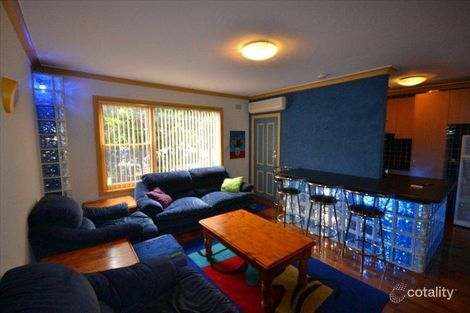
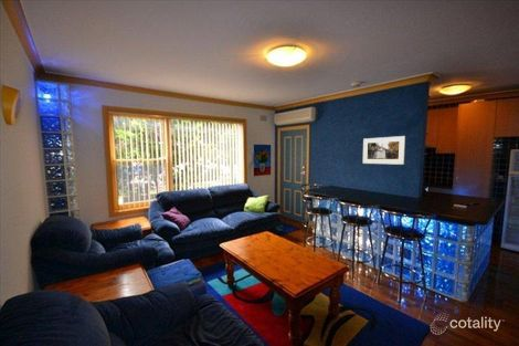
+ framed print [362,135,406,166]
